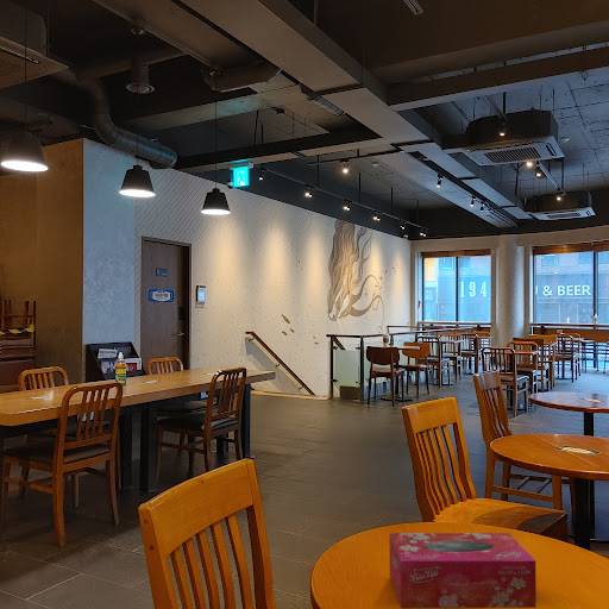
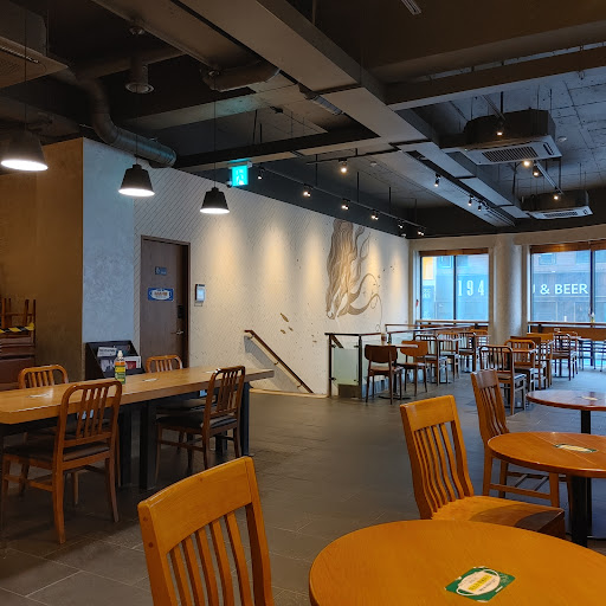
- tissue box [388,532,538,609]
